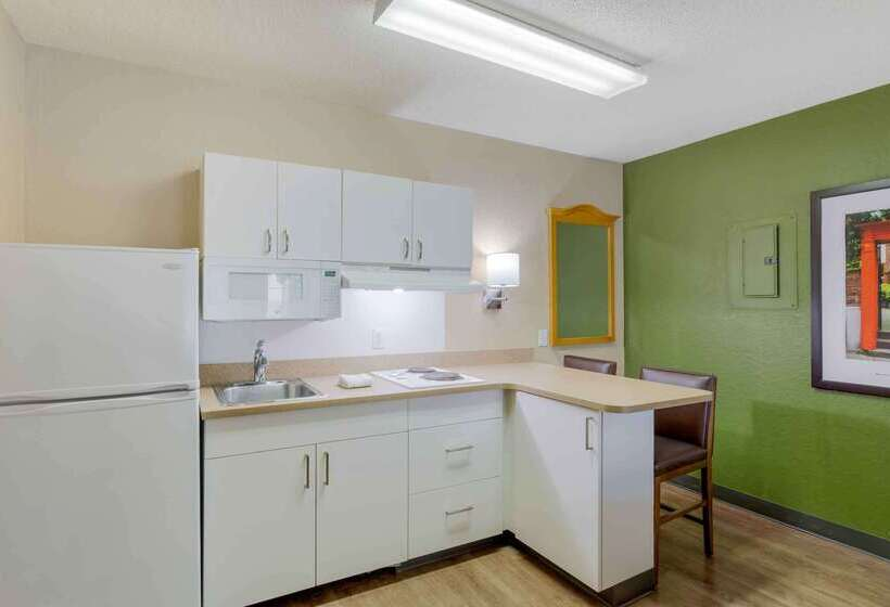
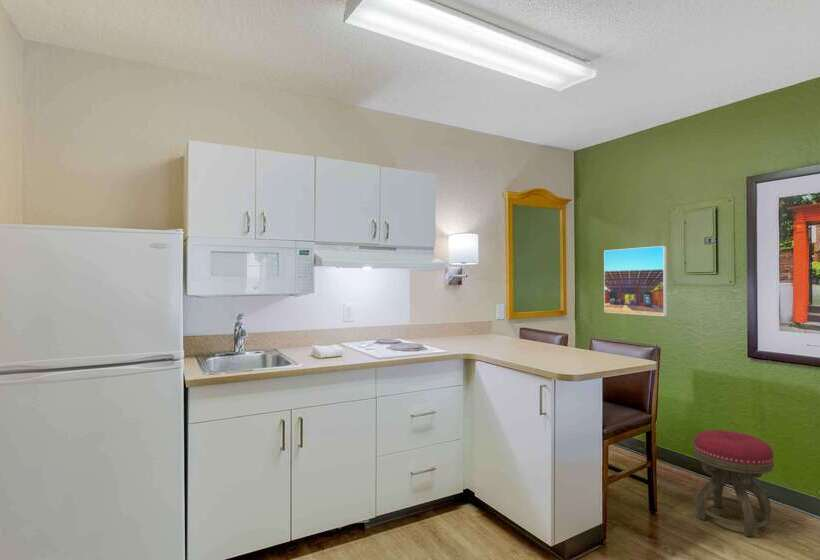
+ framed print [603,245,668,317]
+ stool [693,429,775,538]
